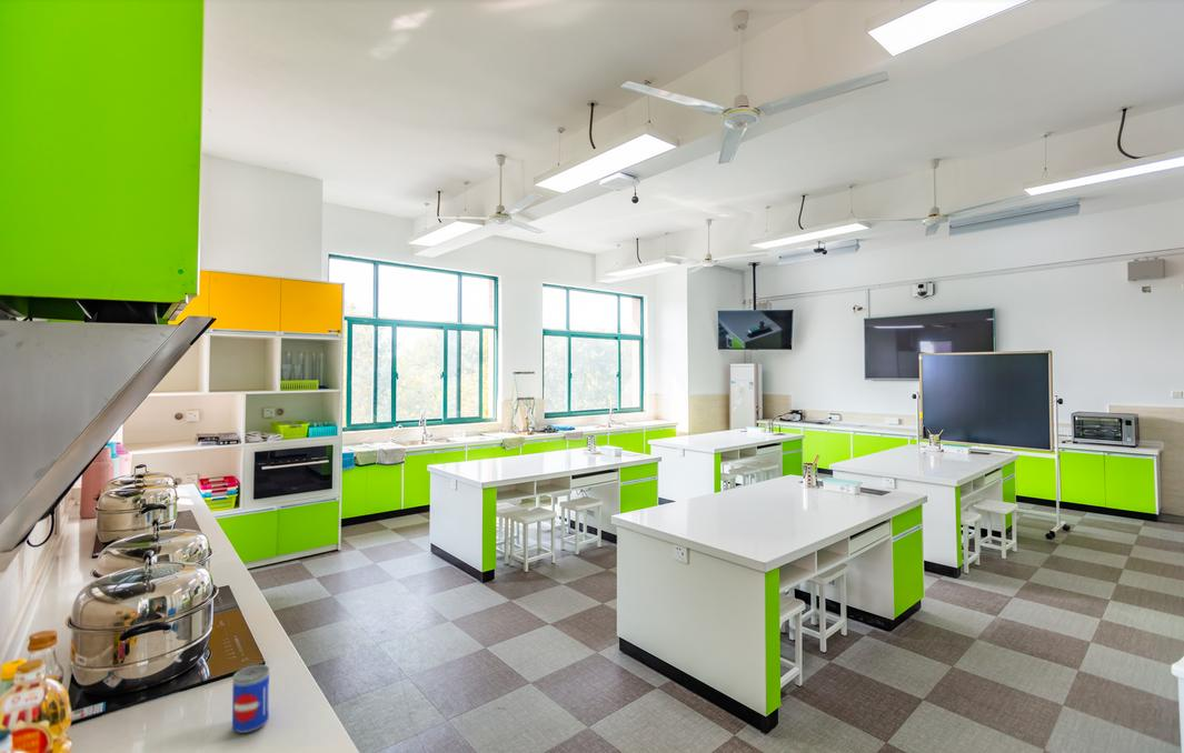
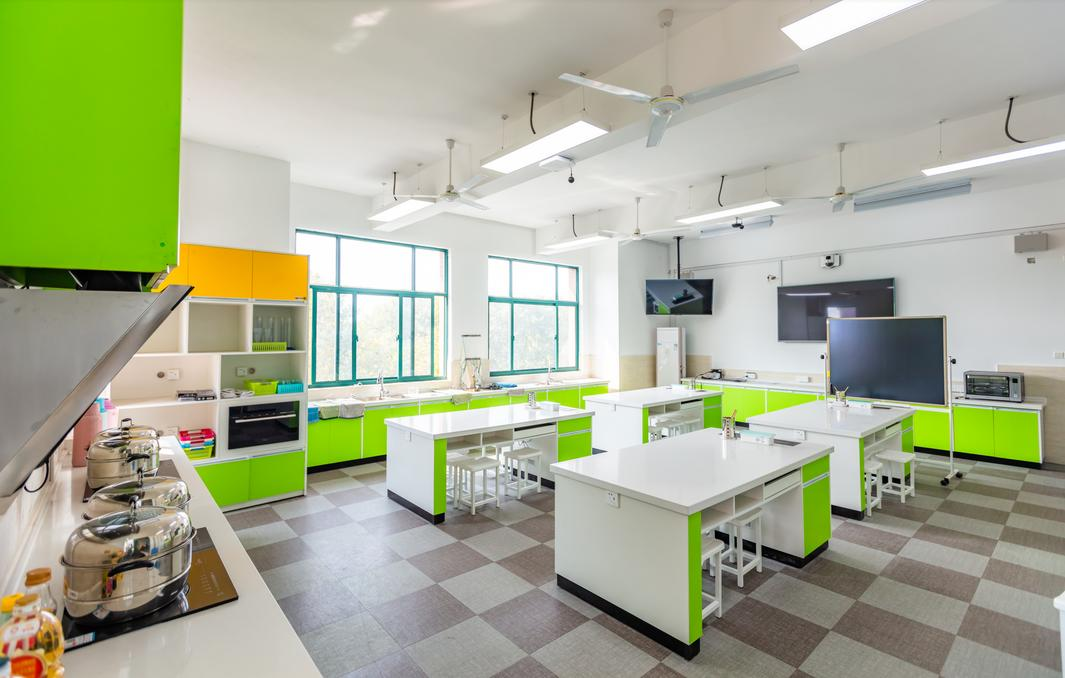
- beer can [231,664,270,734]
